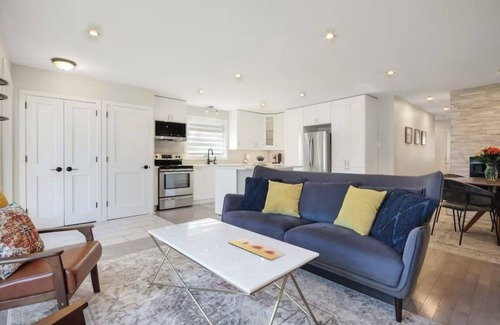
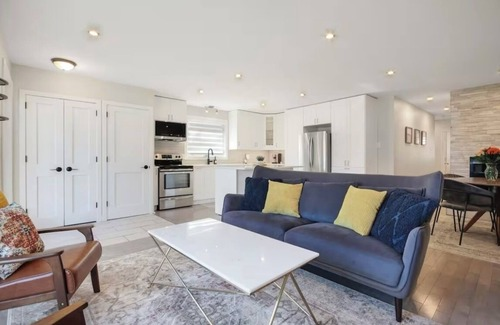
- painting [228,237,287,261]
